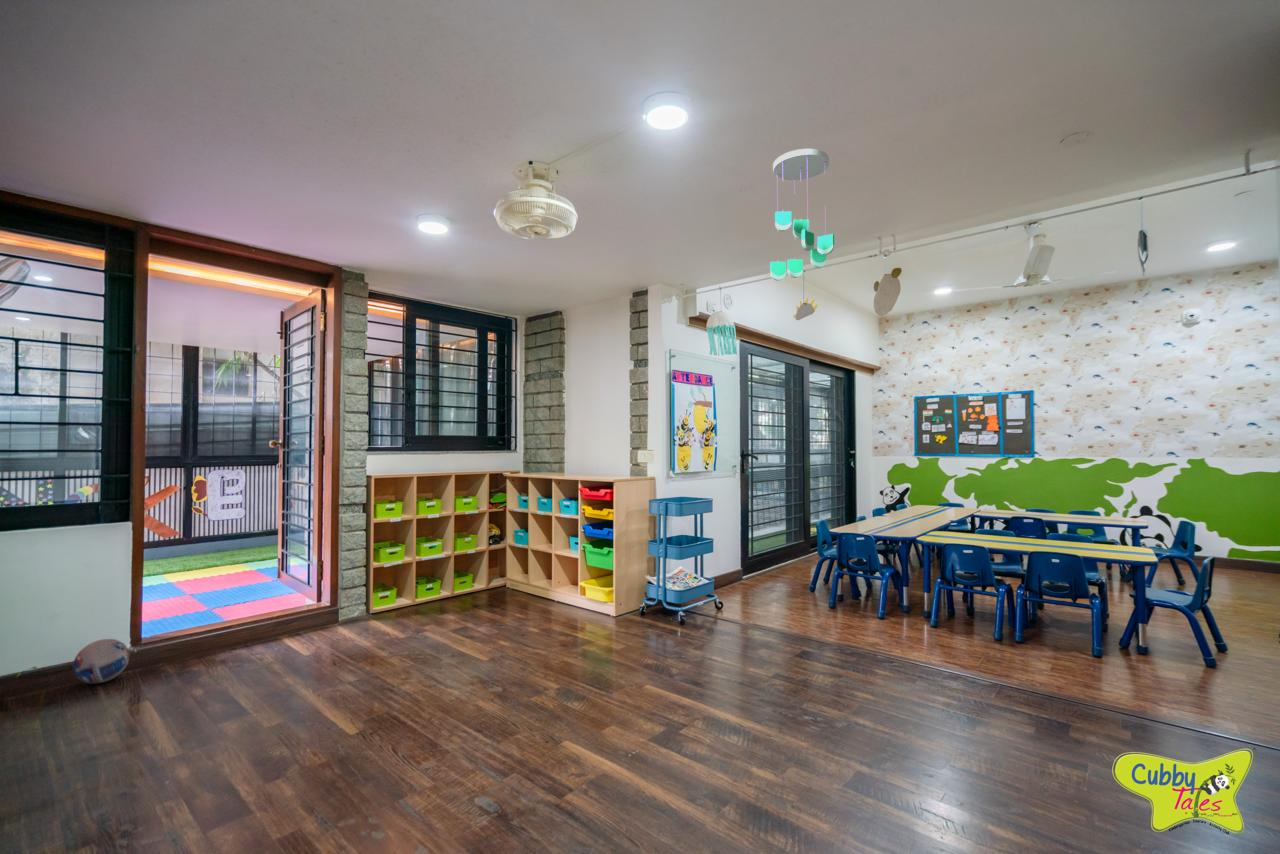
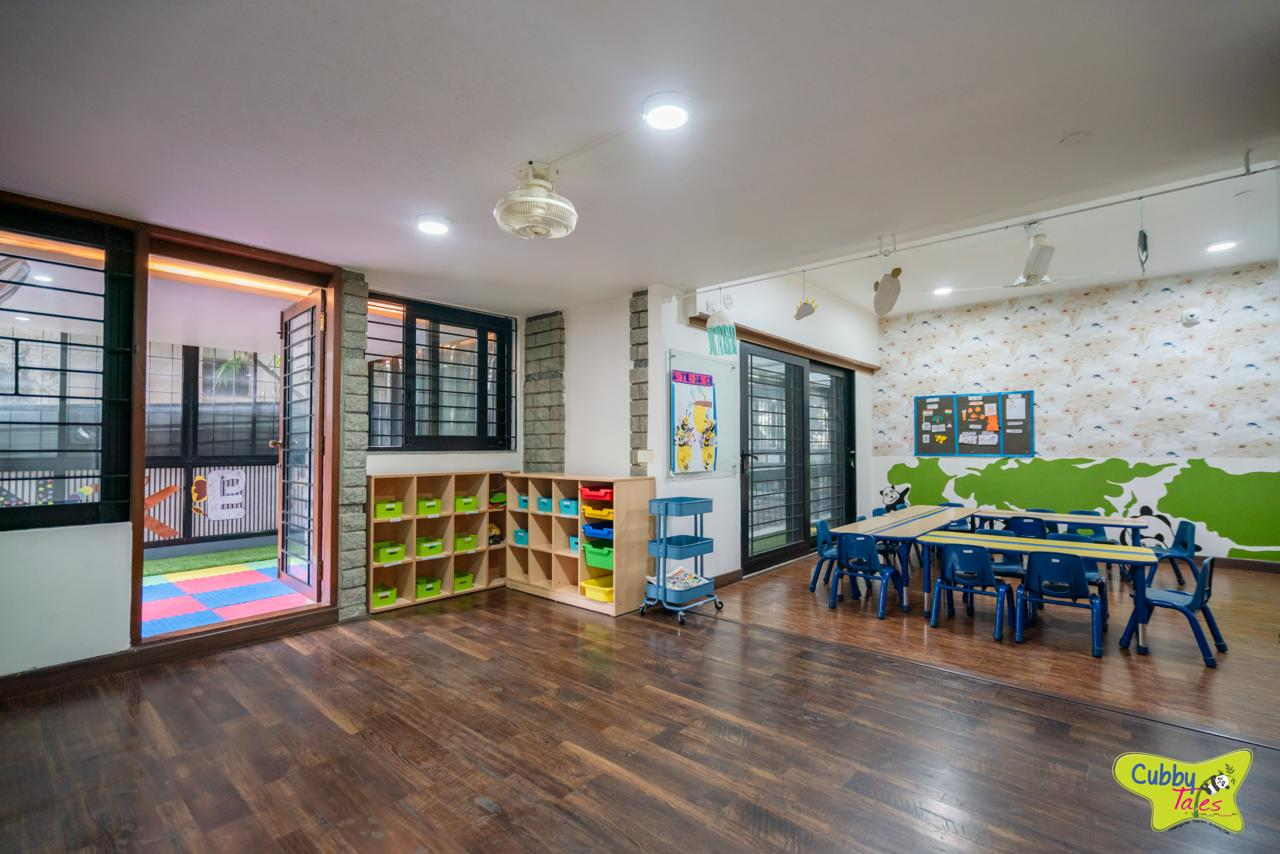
- ball [72,638,131,684]
- ceiling mobile [769,148,835,282]
